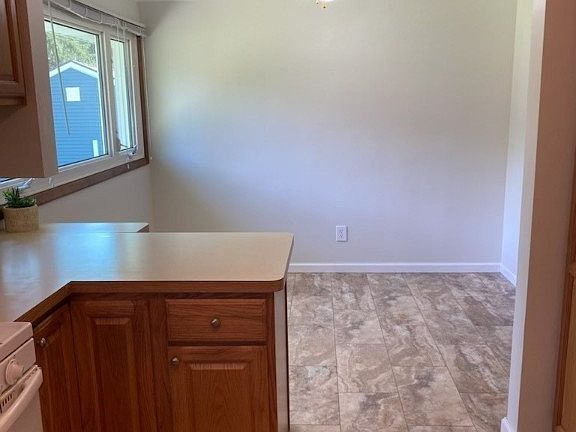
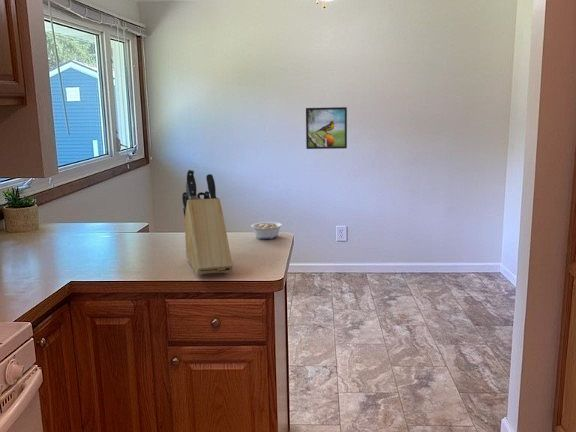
+ legume [249,221,283,240]
+ knife block [181,169,234,276]
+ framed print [305,106,348,150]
